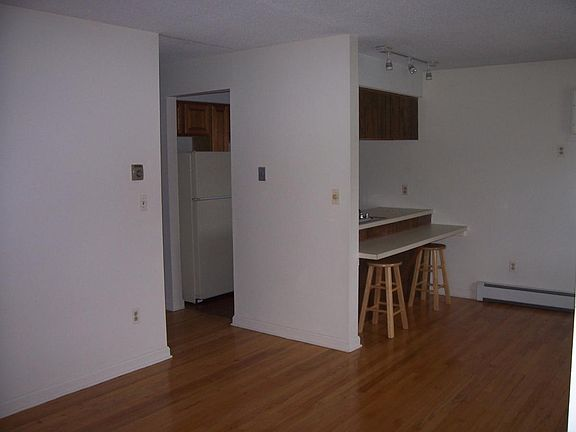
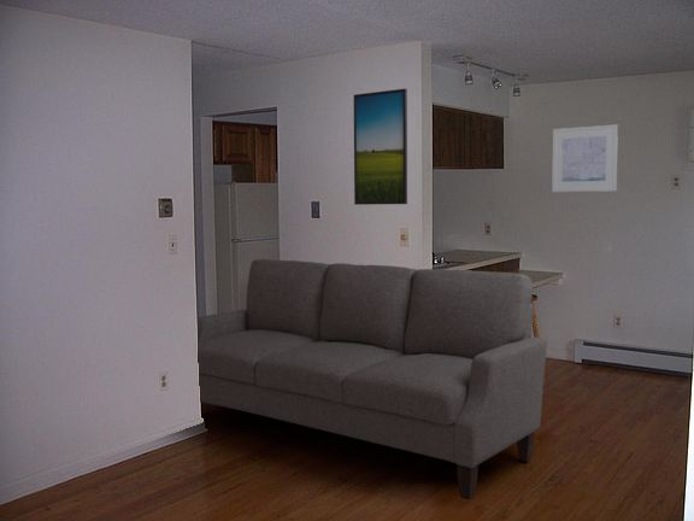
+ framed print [353,88,408,206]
+ sofa [196,258,548,502]
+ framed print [551,123,619,193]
